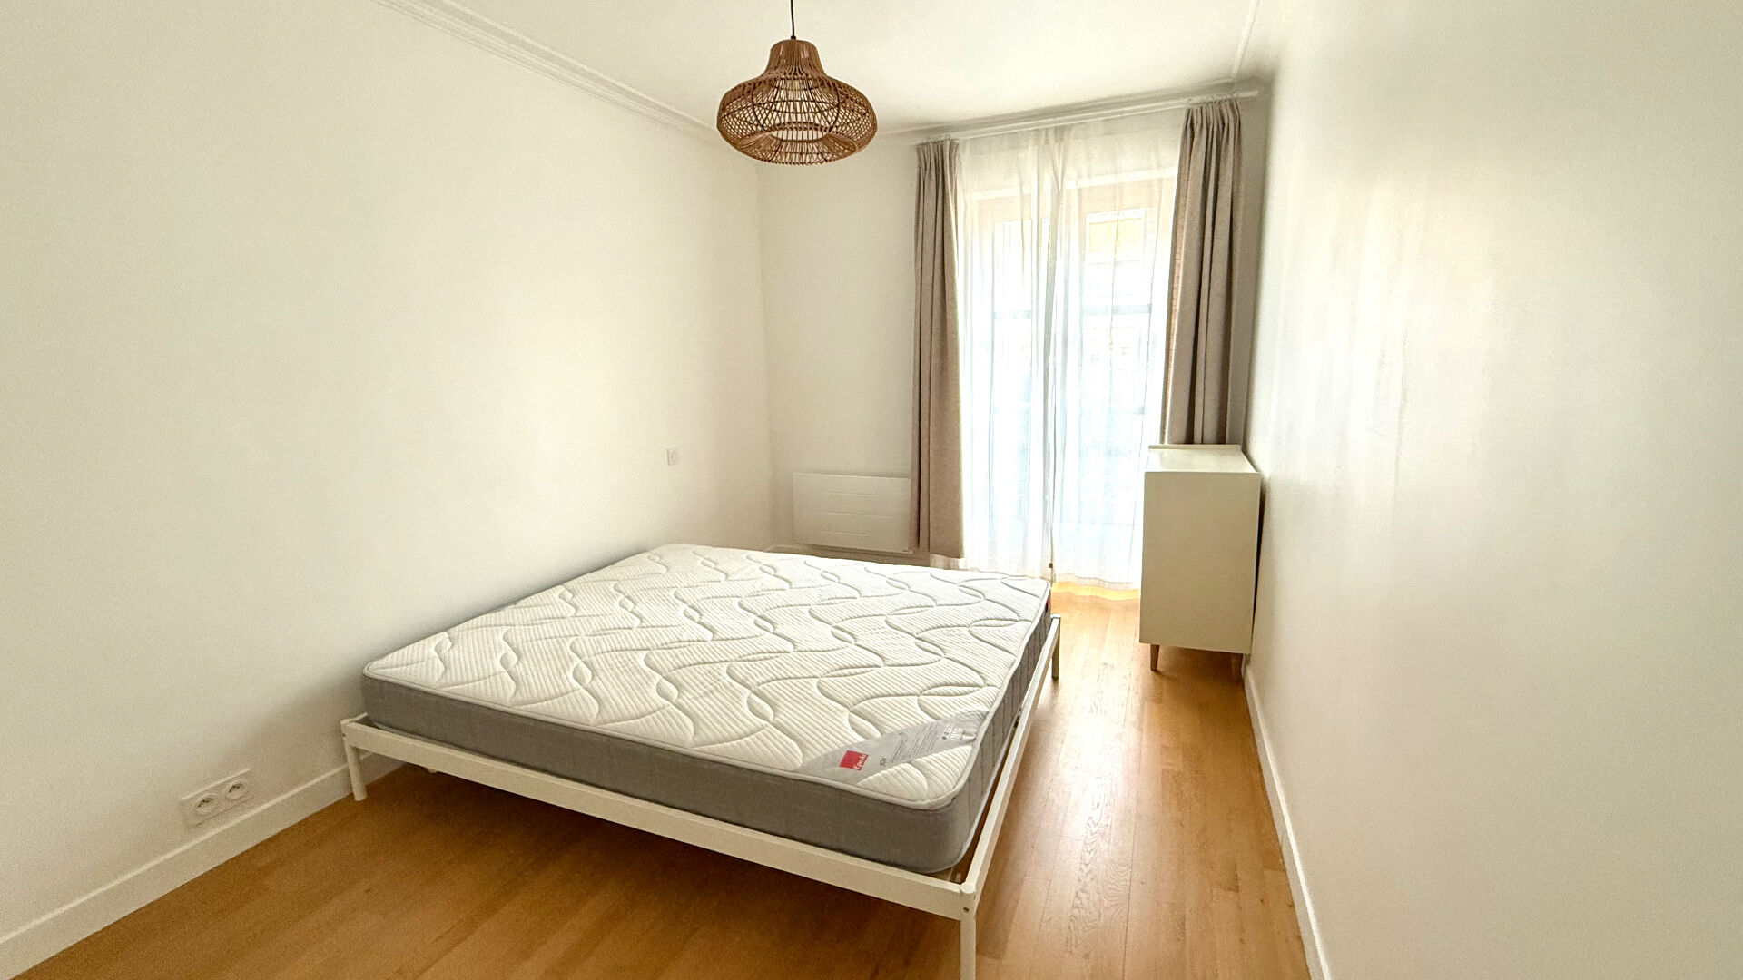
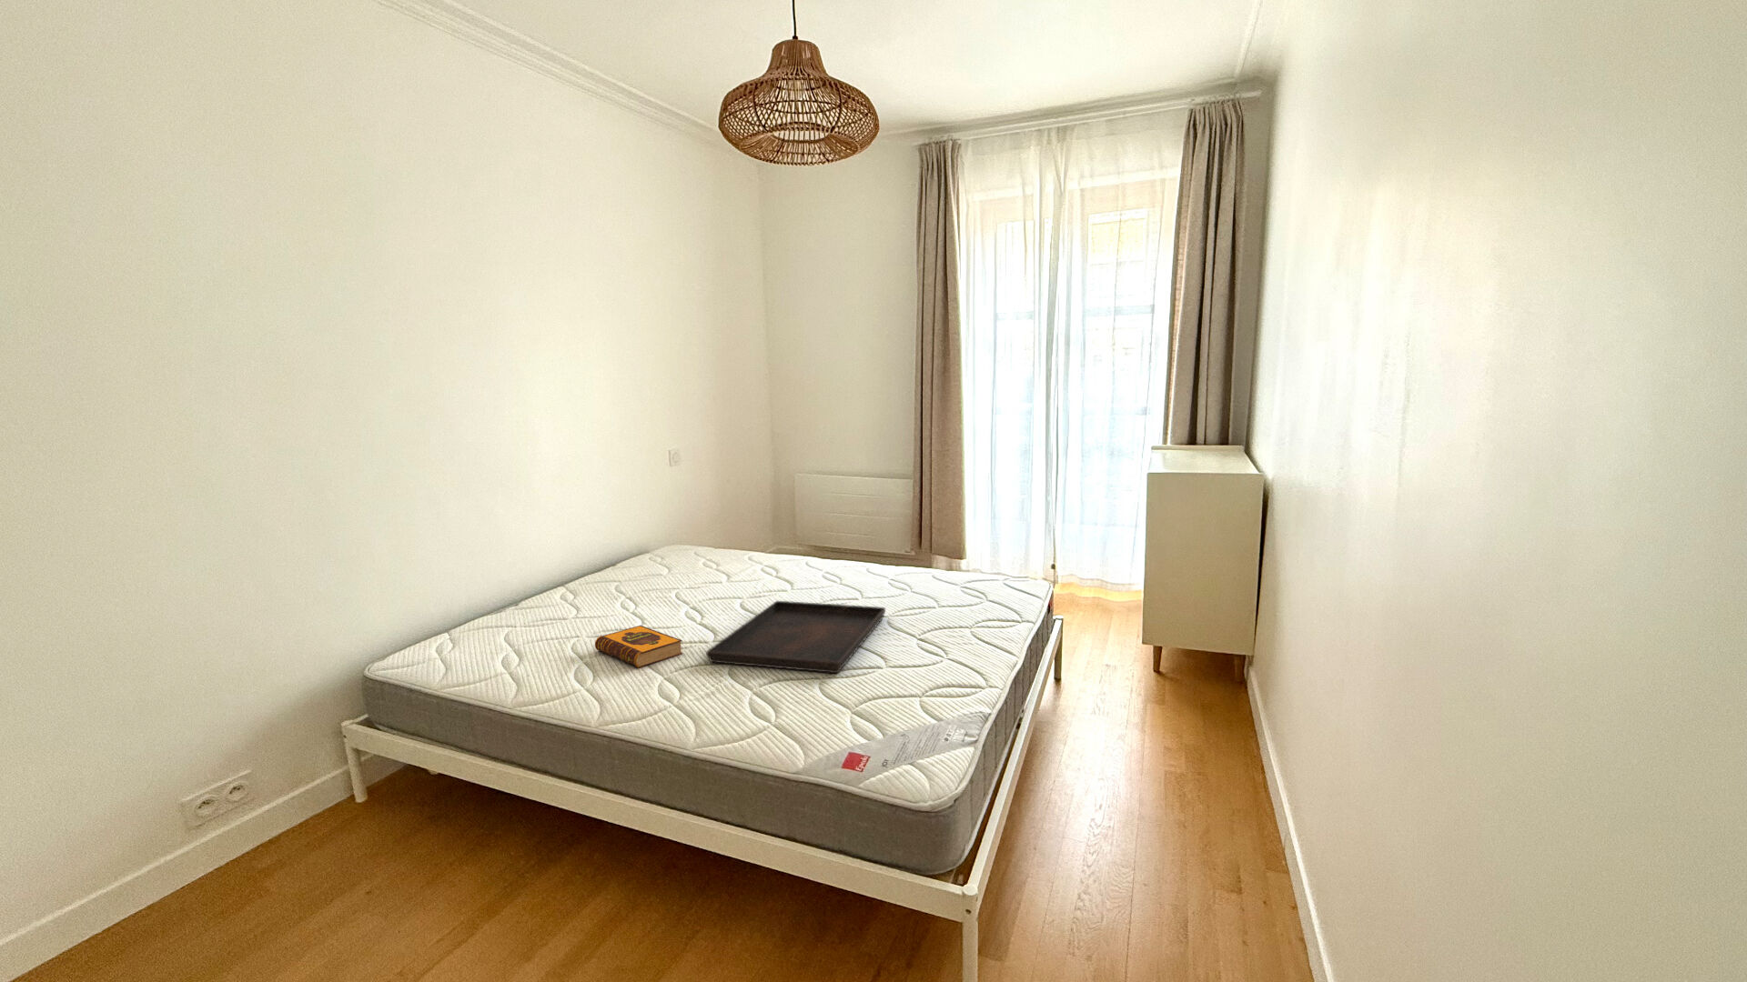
+ serving tray [706,600,887,674]
+ hardback book [594,625,684,668]
